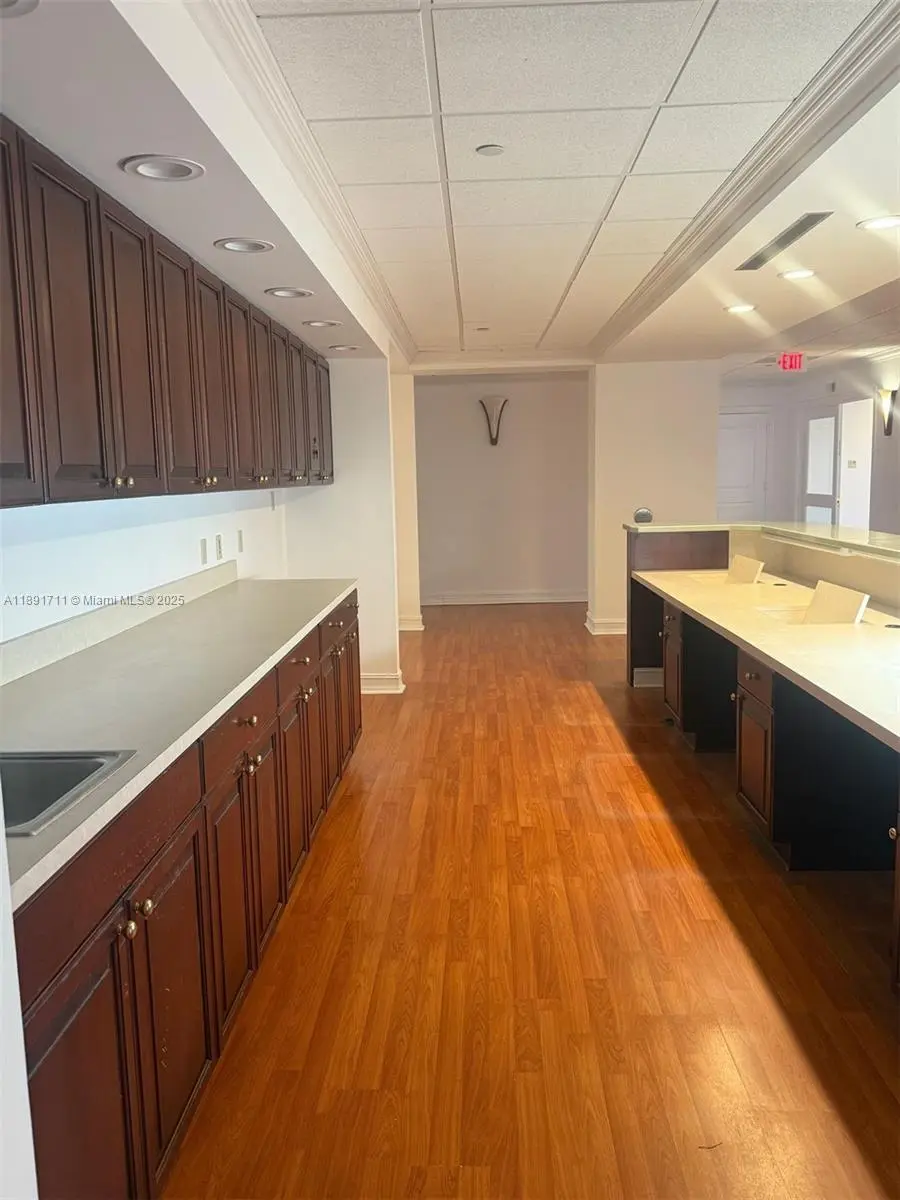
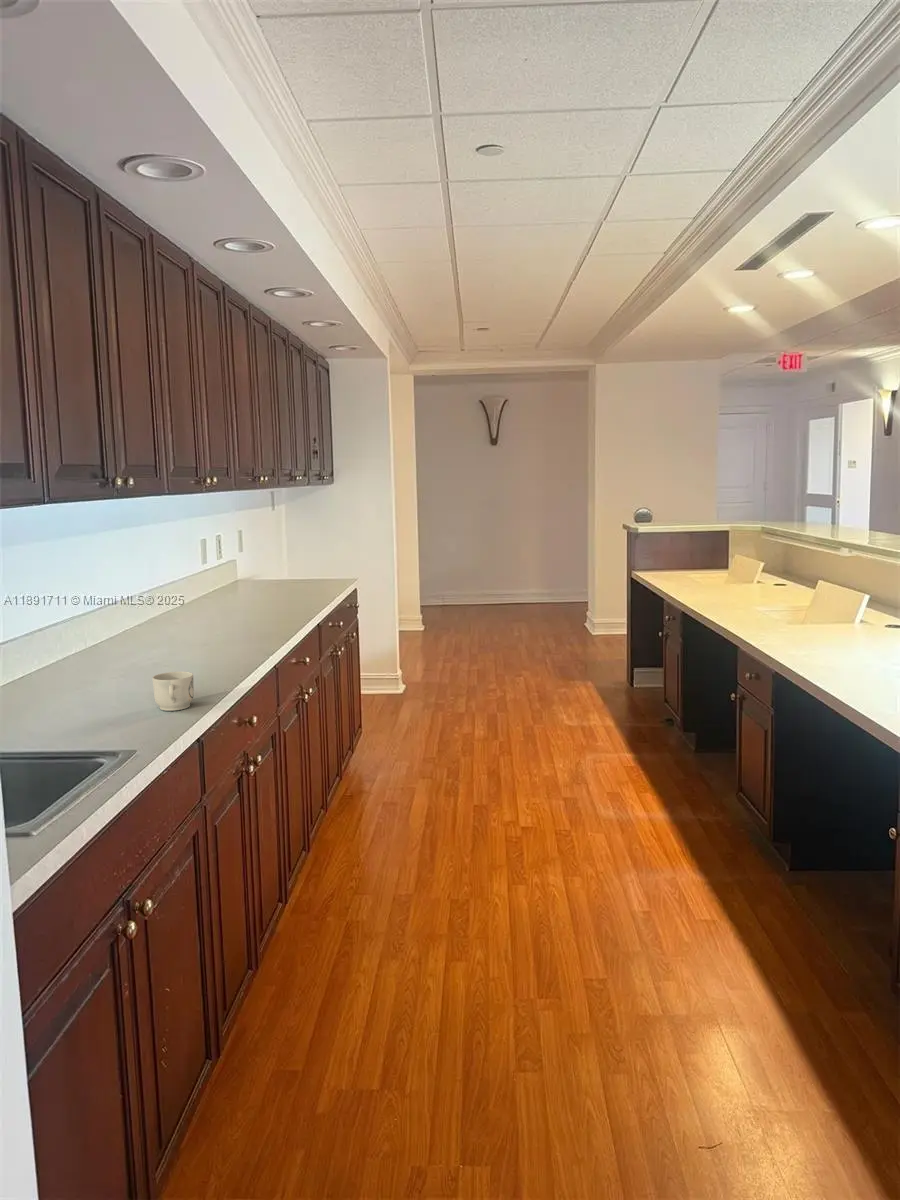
+ mug [152,671,195,712]
